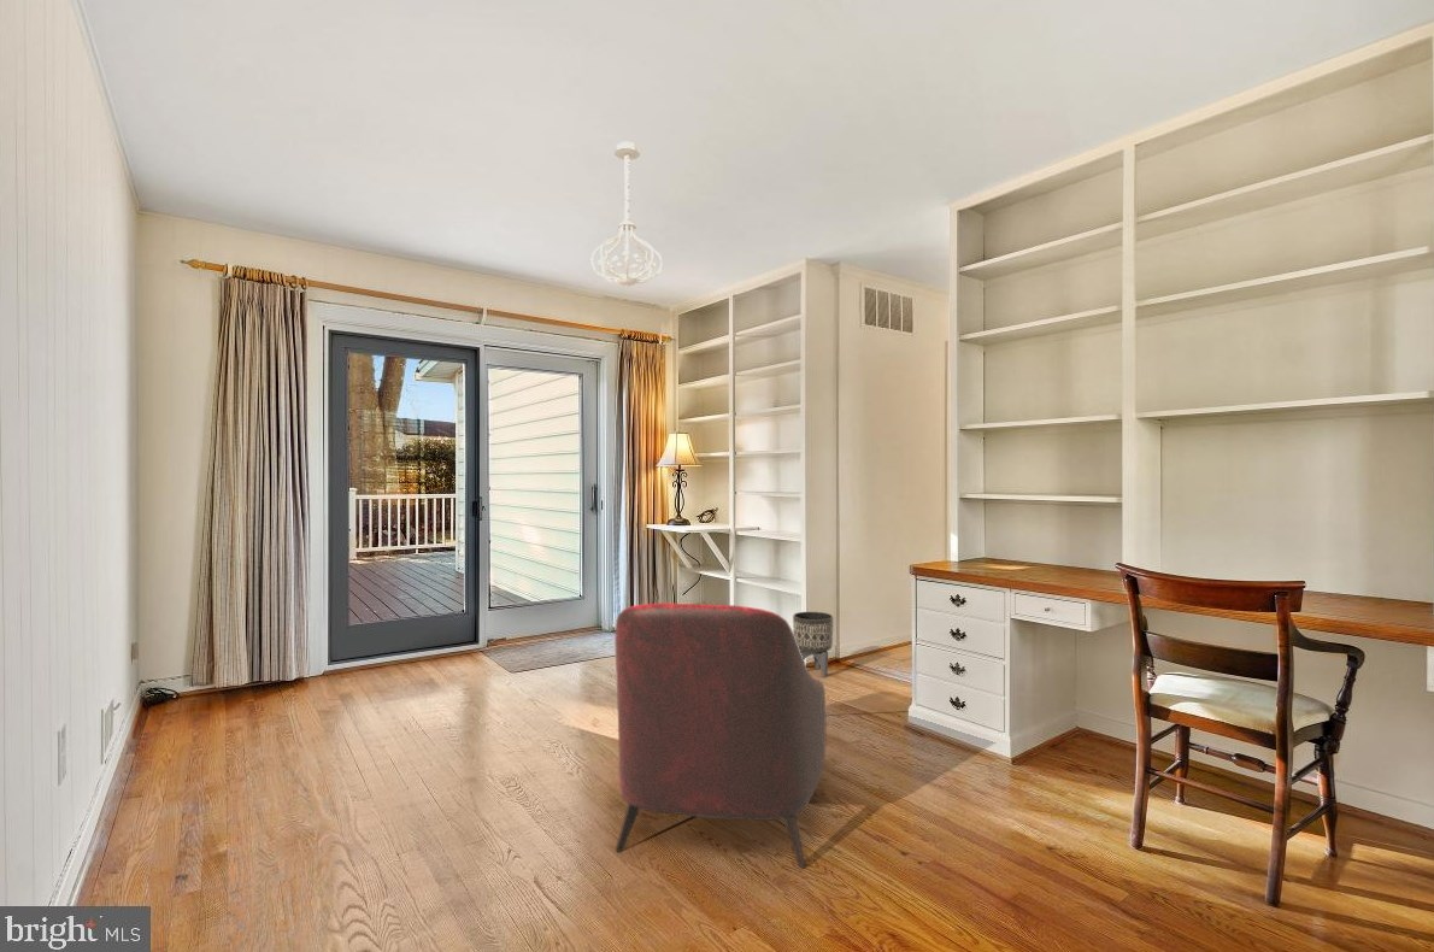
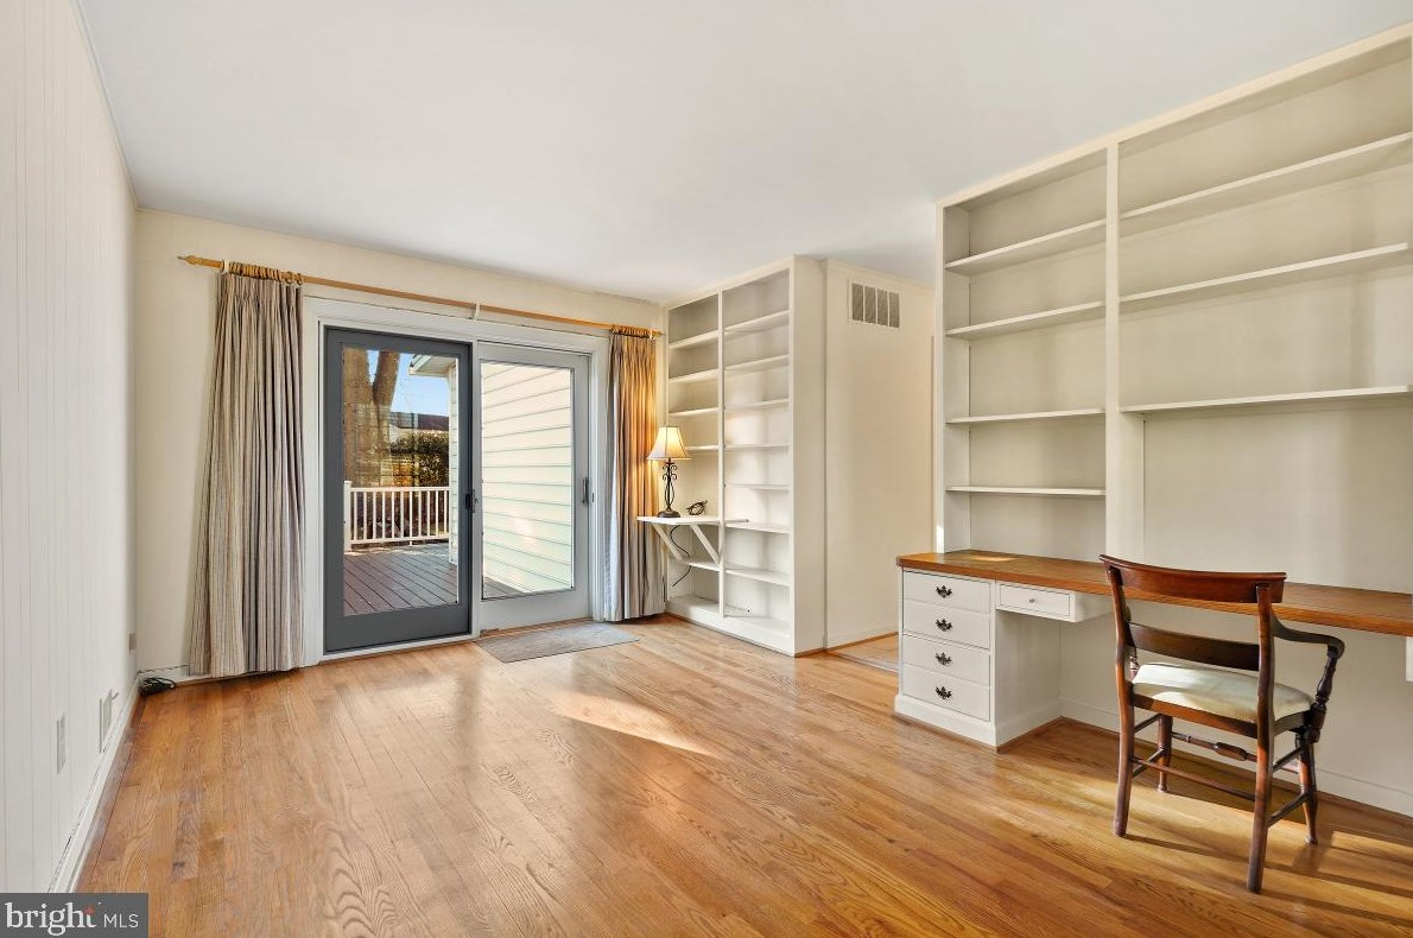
- planter [792,611,835,678]
- ceiling light fixture [589,141,664,288]
- armchair [613,601,827,870]
